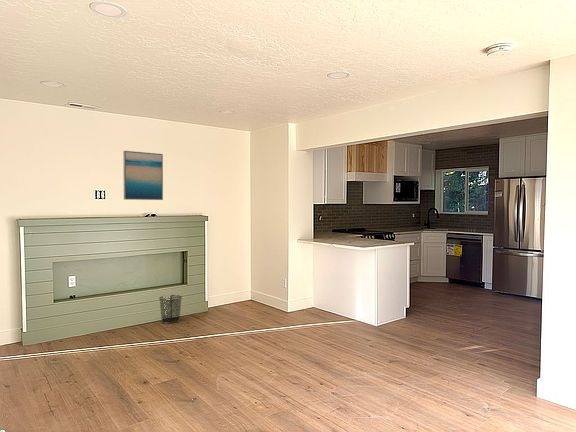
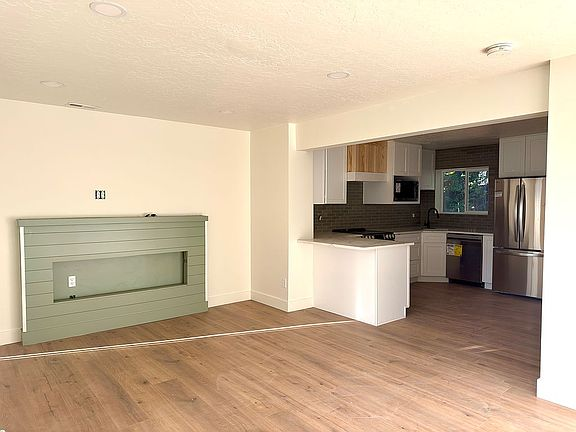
- waste bin [158,294,183,324]
- wall art [122,150,164,201]
